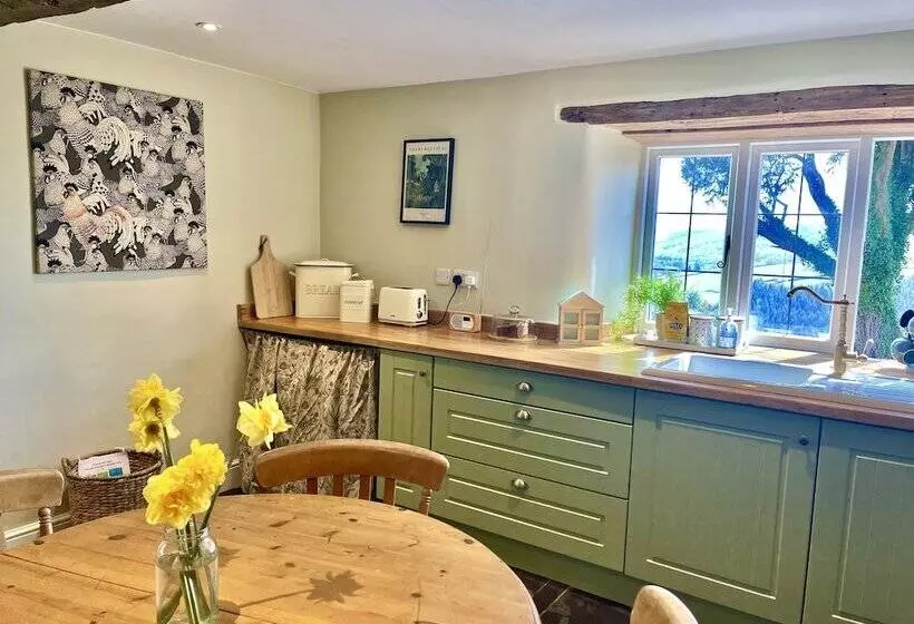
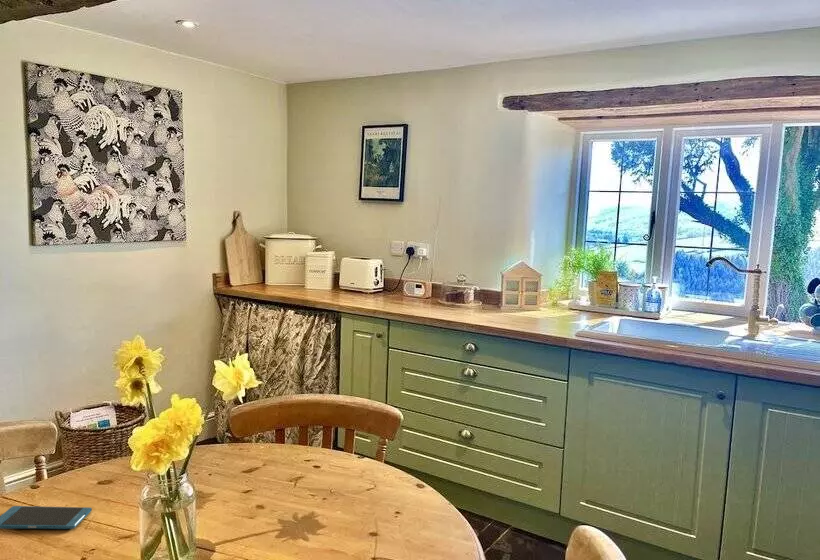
+ smartphone [0,505,93,530]
